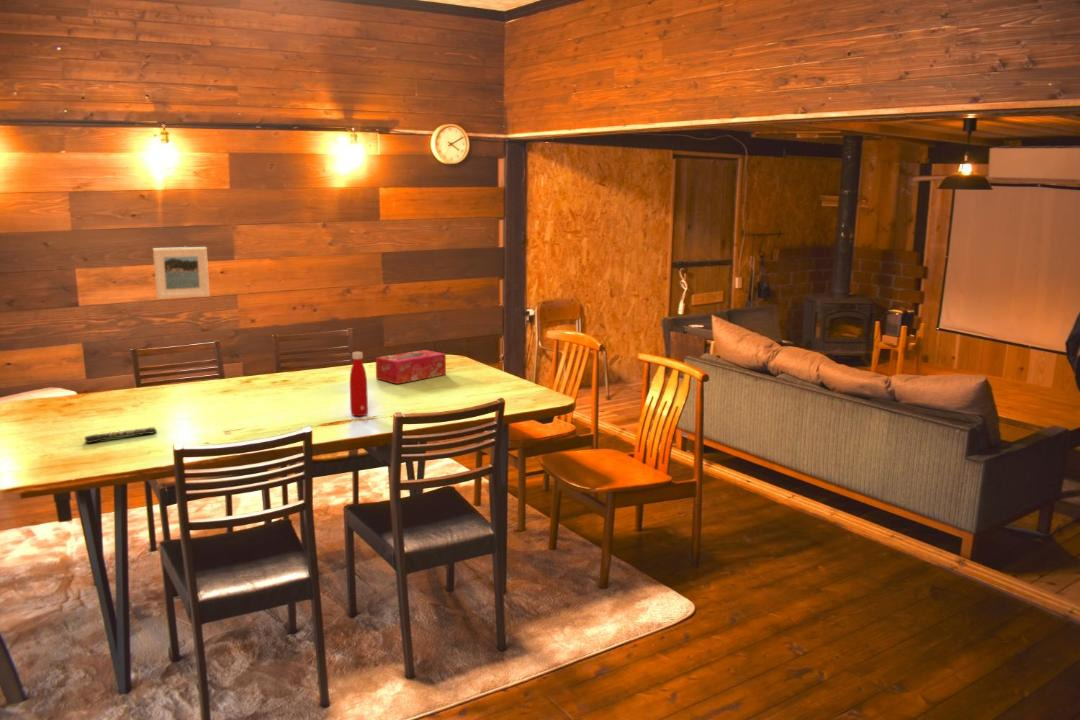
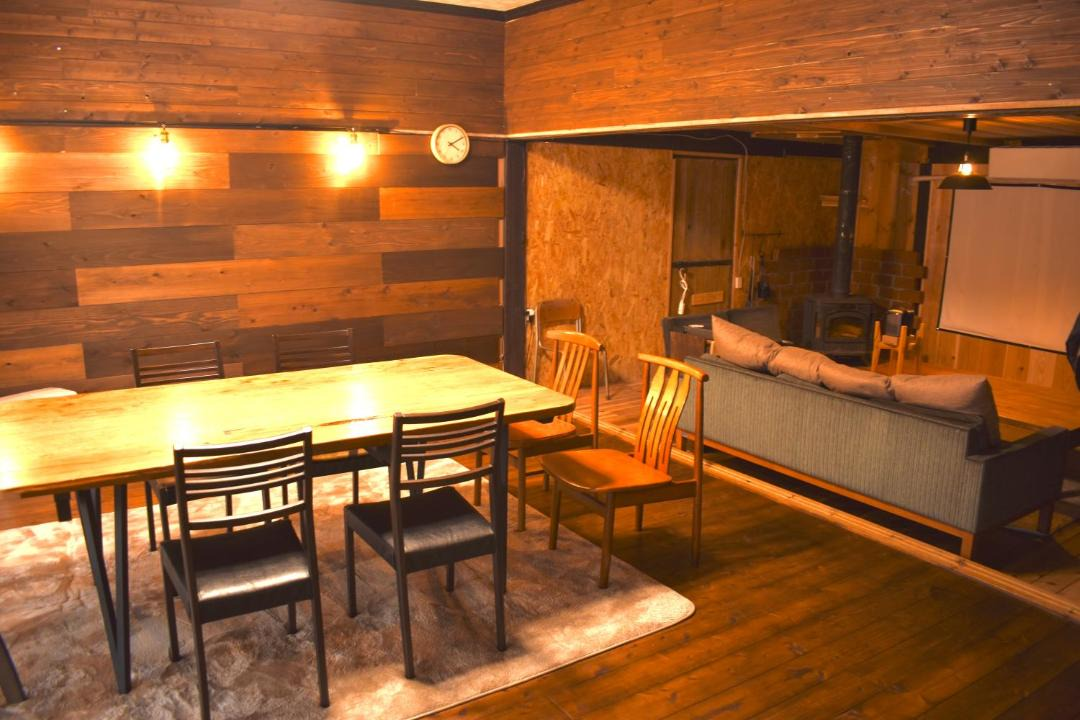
- tissue box [375,349,447,385]
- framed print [152,246,211,300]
- bottle [349,351,369,417]
- remote control [83,426,158,444]
